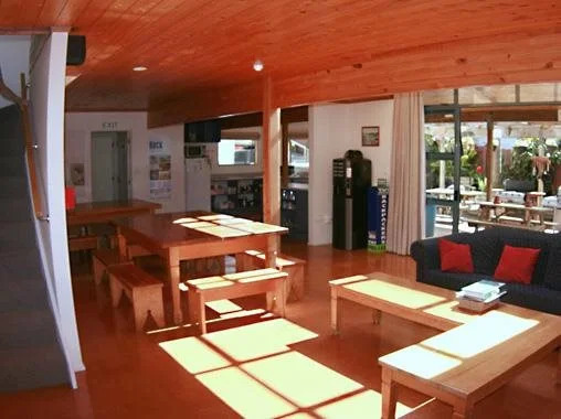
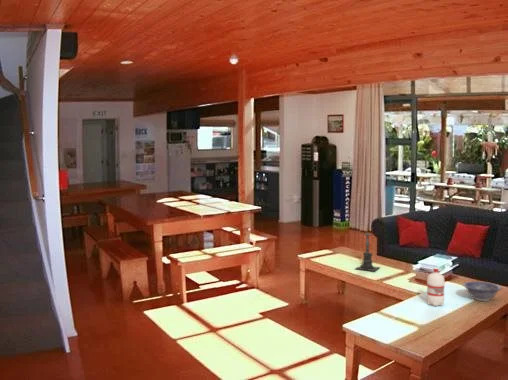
+ decorative bowl [461,280,503,302]
+ candle holder [354,227,381,272]
+ water bottle [426,267,446,307]
